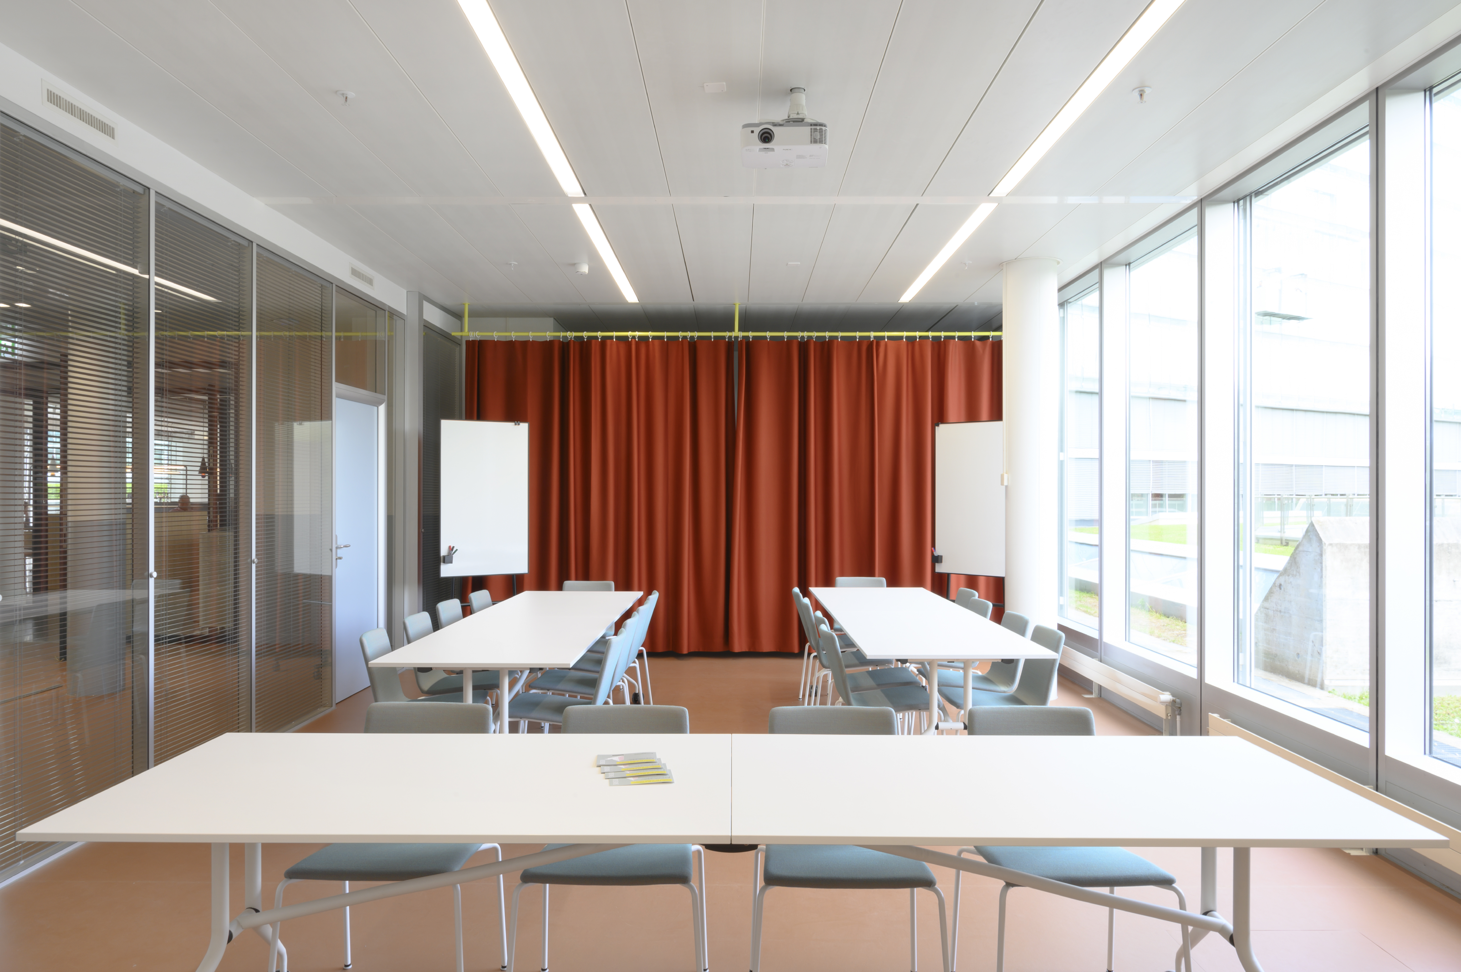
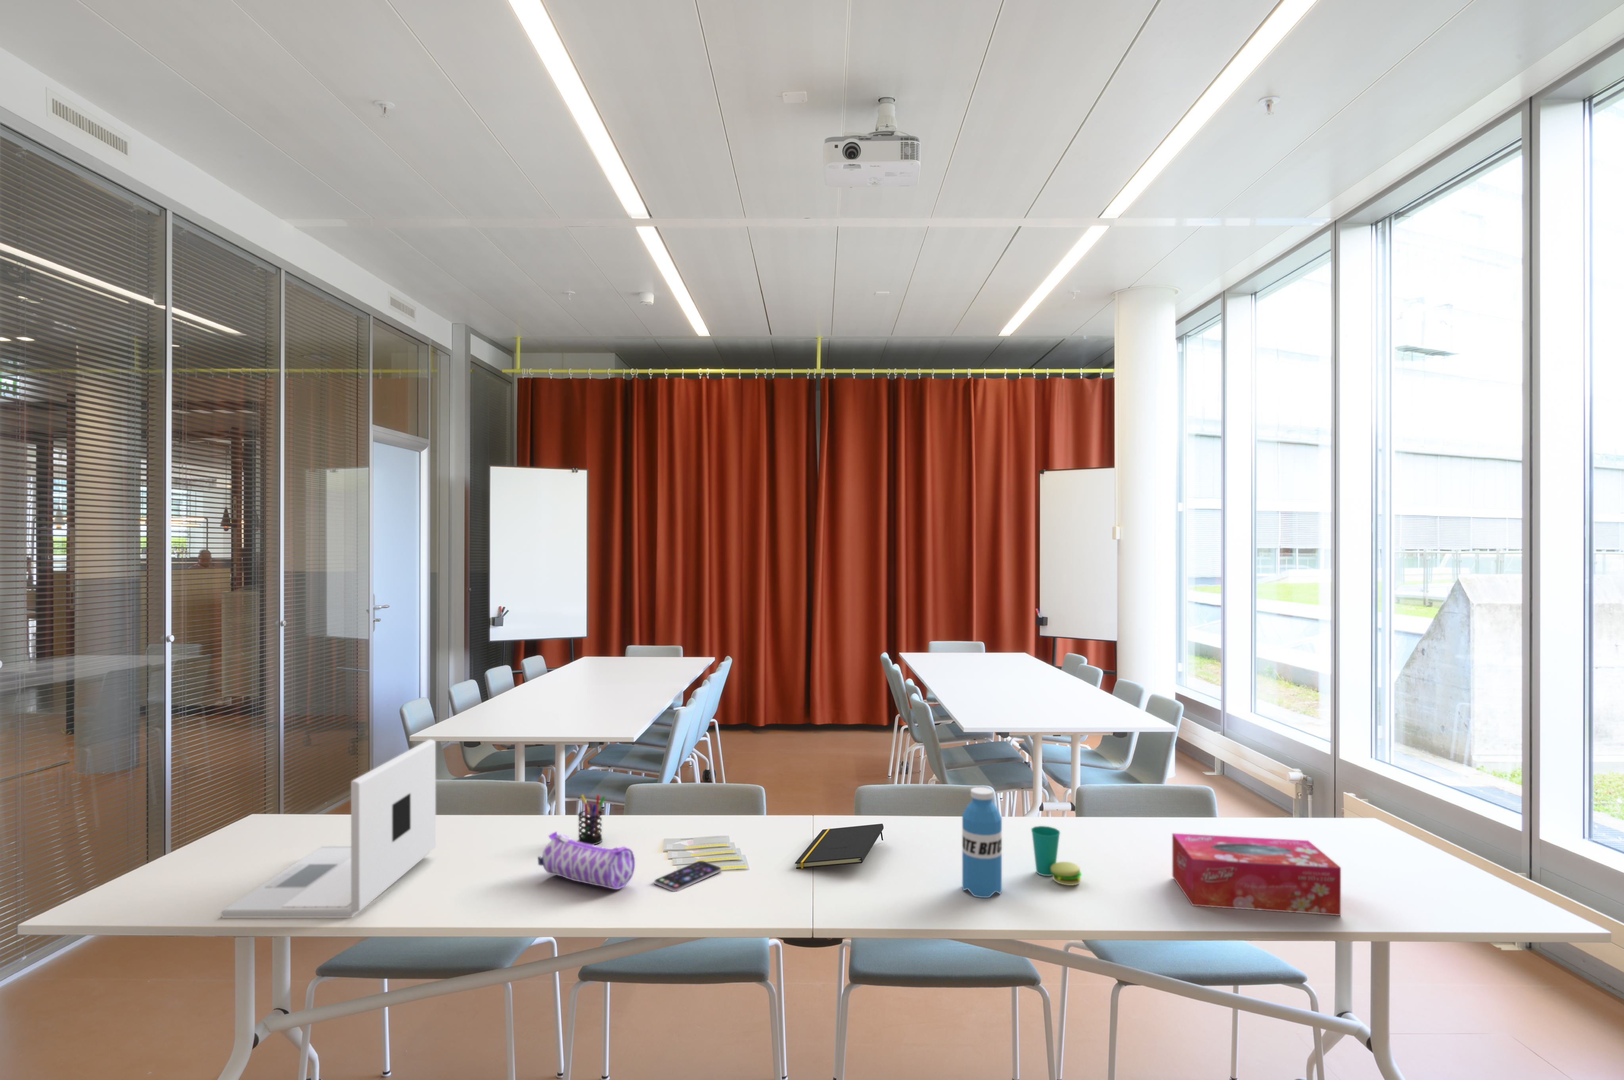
+ notepad [795,823,884,869]
+ water bottle [962,787,1002,898]
+ tissue box [1172,833,1342,916]
+ cup [1031,826,1083,886]
+ smartphone [653,861,722,892]
+ pencil case [538,832,635,890]
+ laptop [221,739,436,918]
+ pen holder [578,794,605,845]
